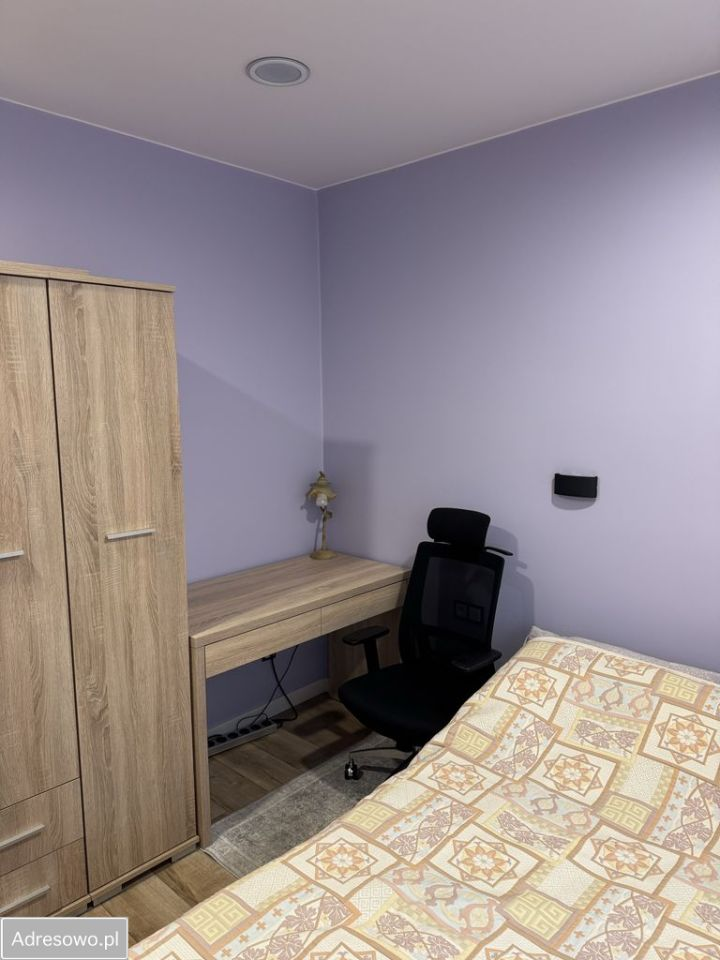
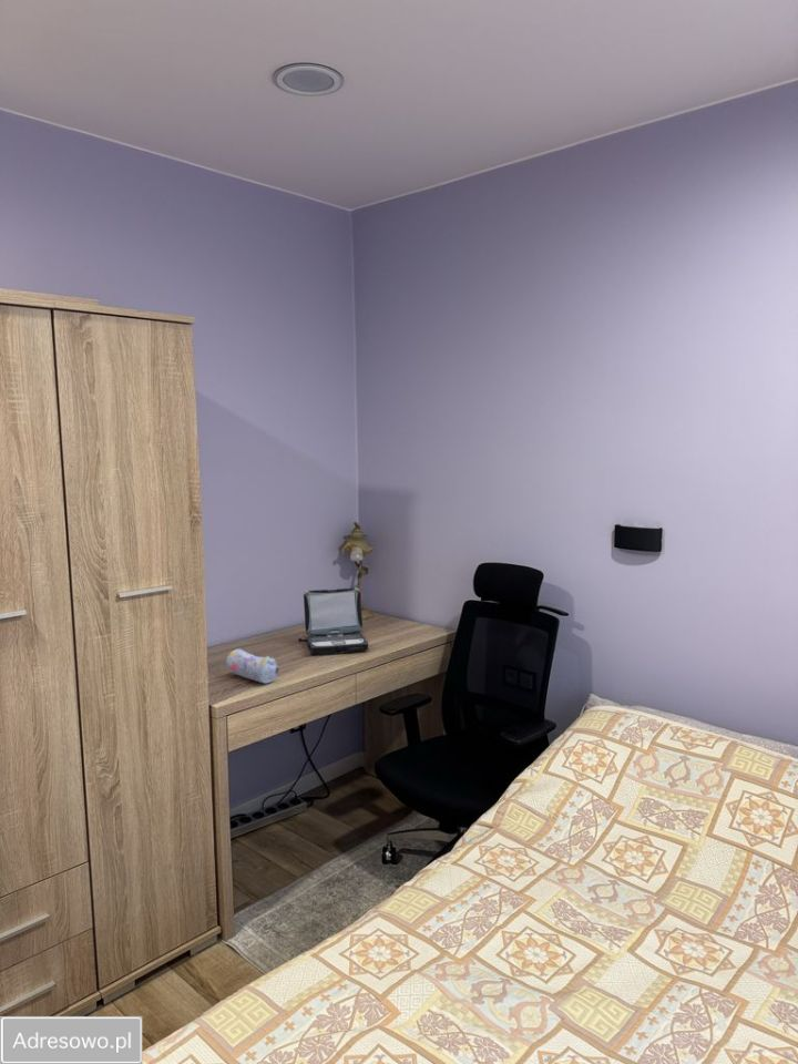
+ laptop [297,587,369,655]
+ pencil case [225,647,279,685]
